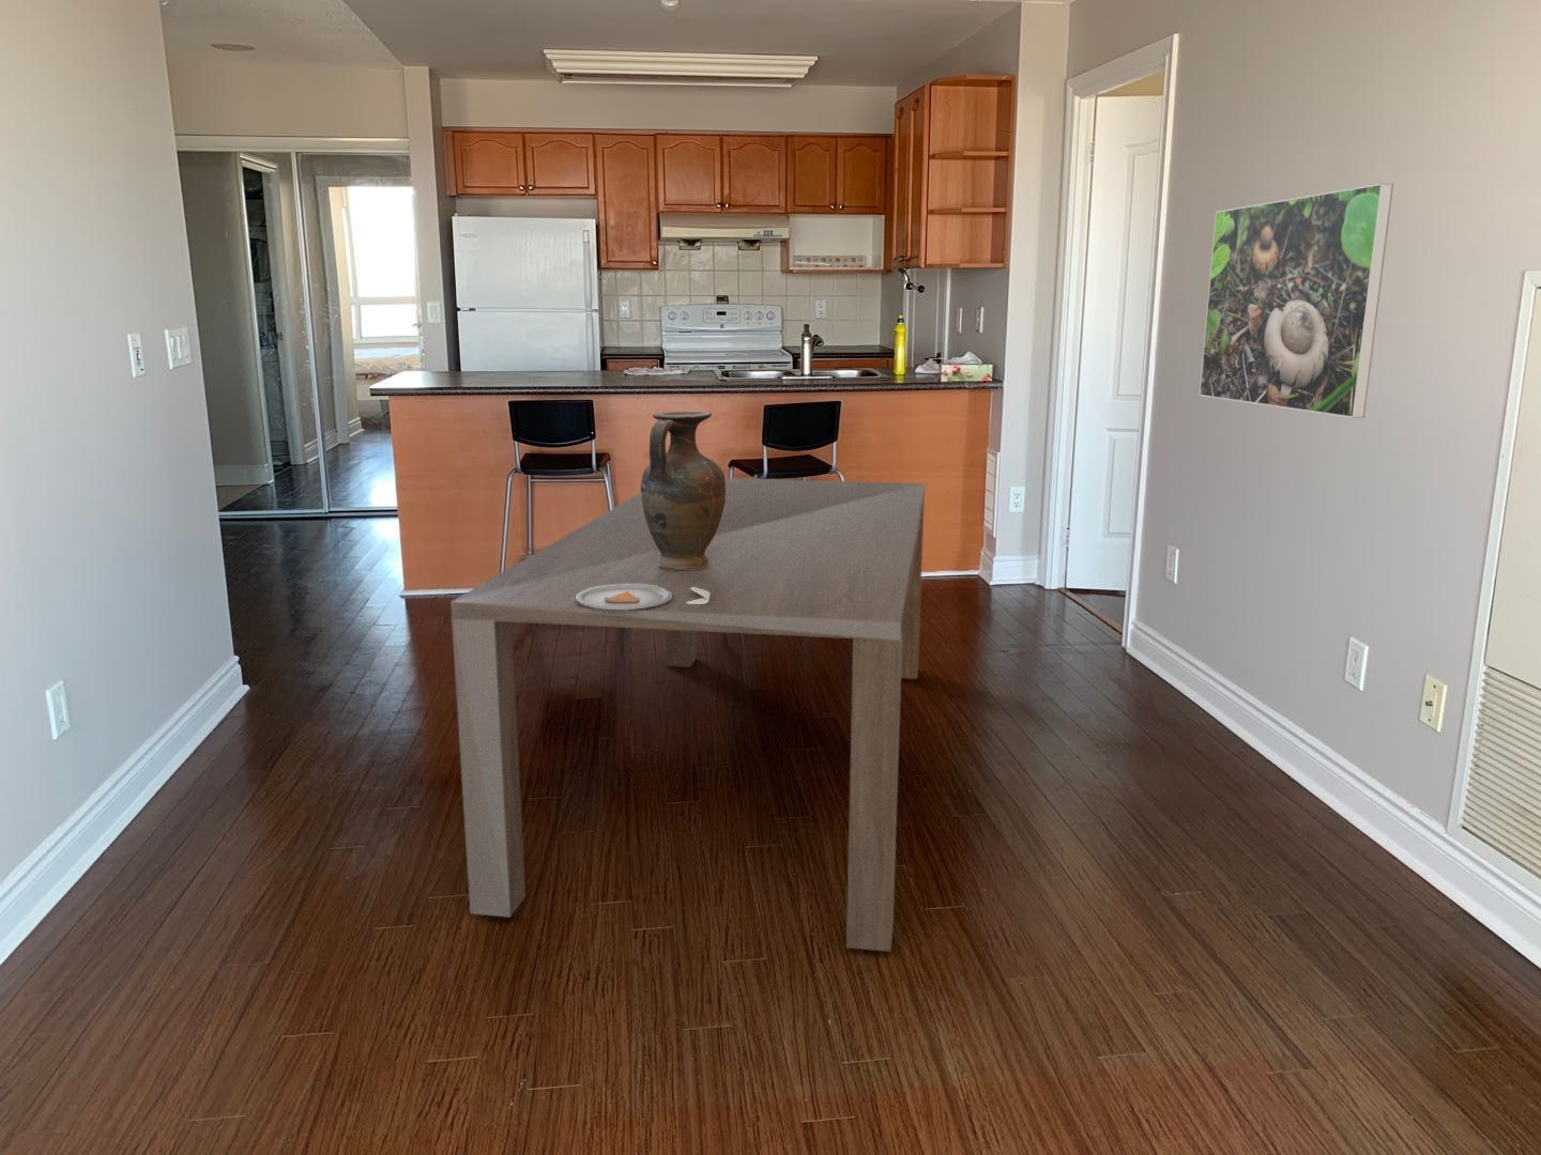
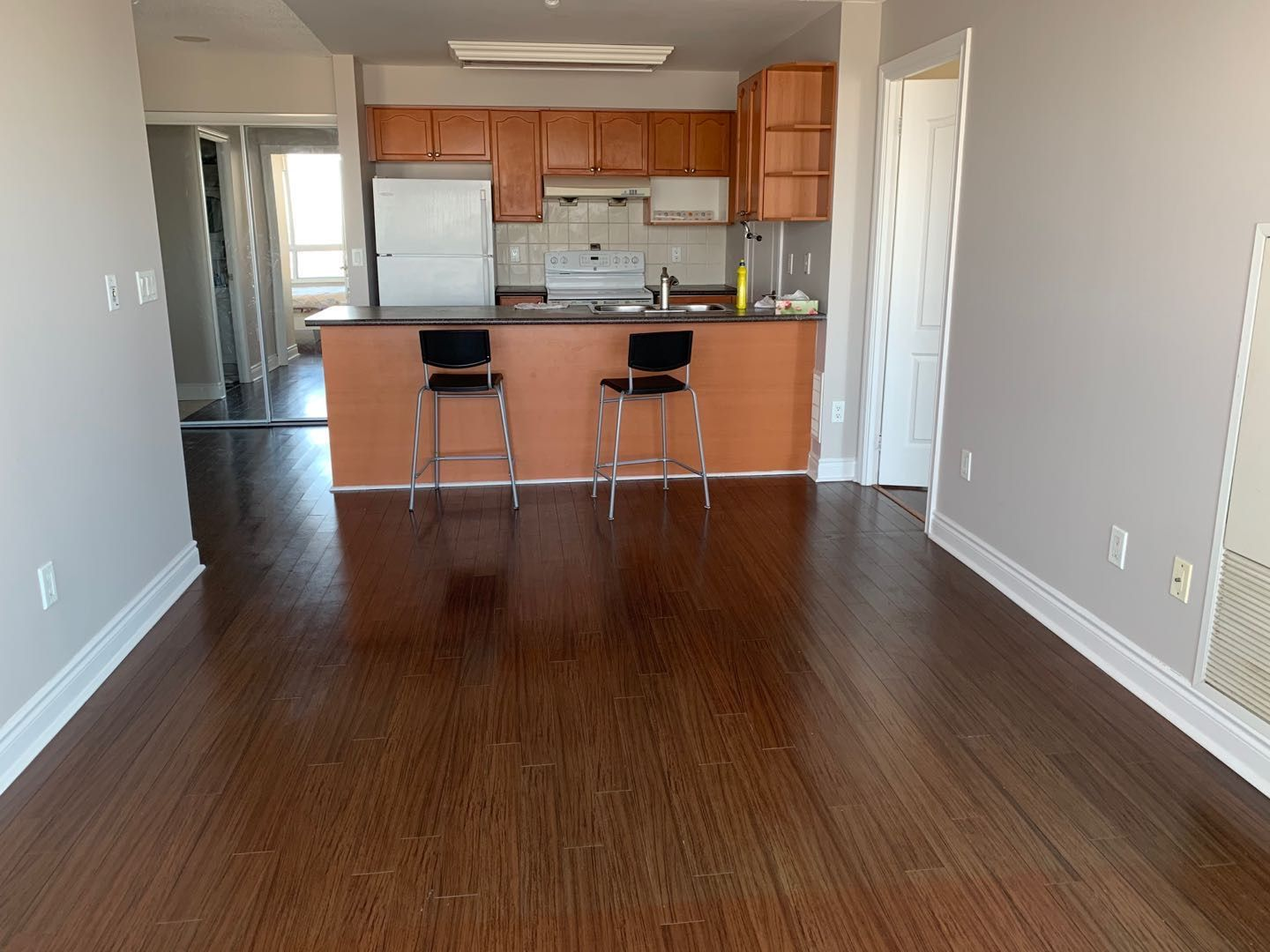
- dinner plate [575,584,711,609]
- dining table [449,477,926,952]
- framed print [1199,182,1394,420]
- vase [639,410,727,569]
